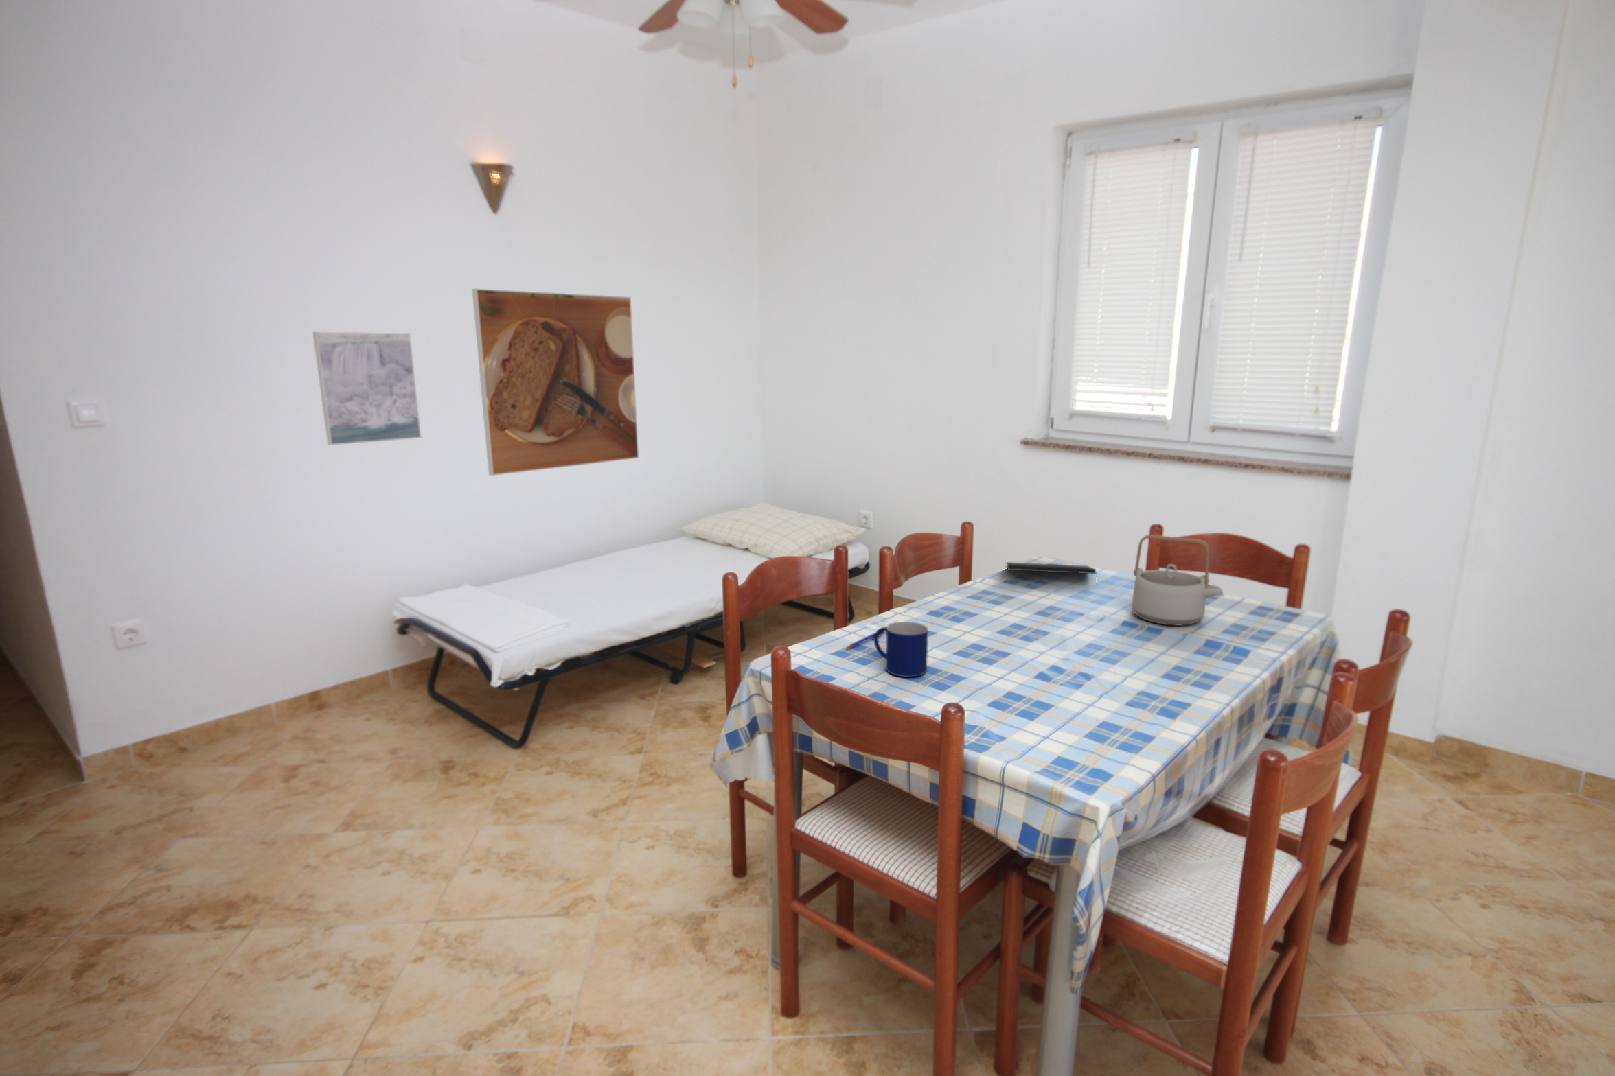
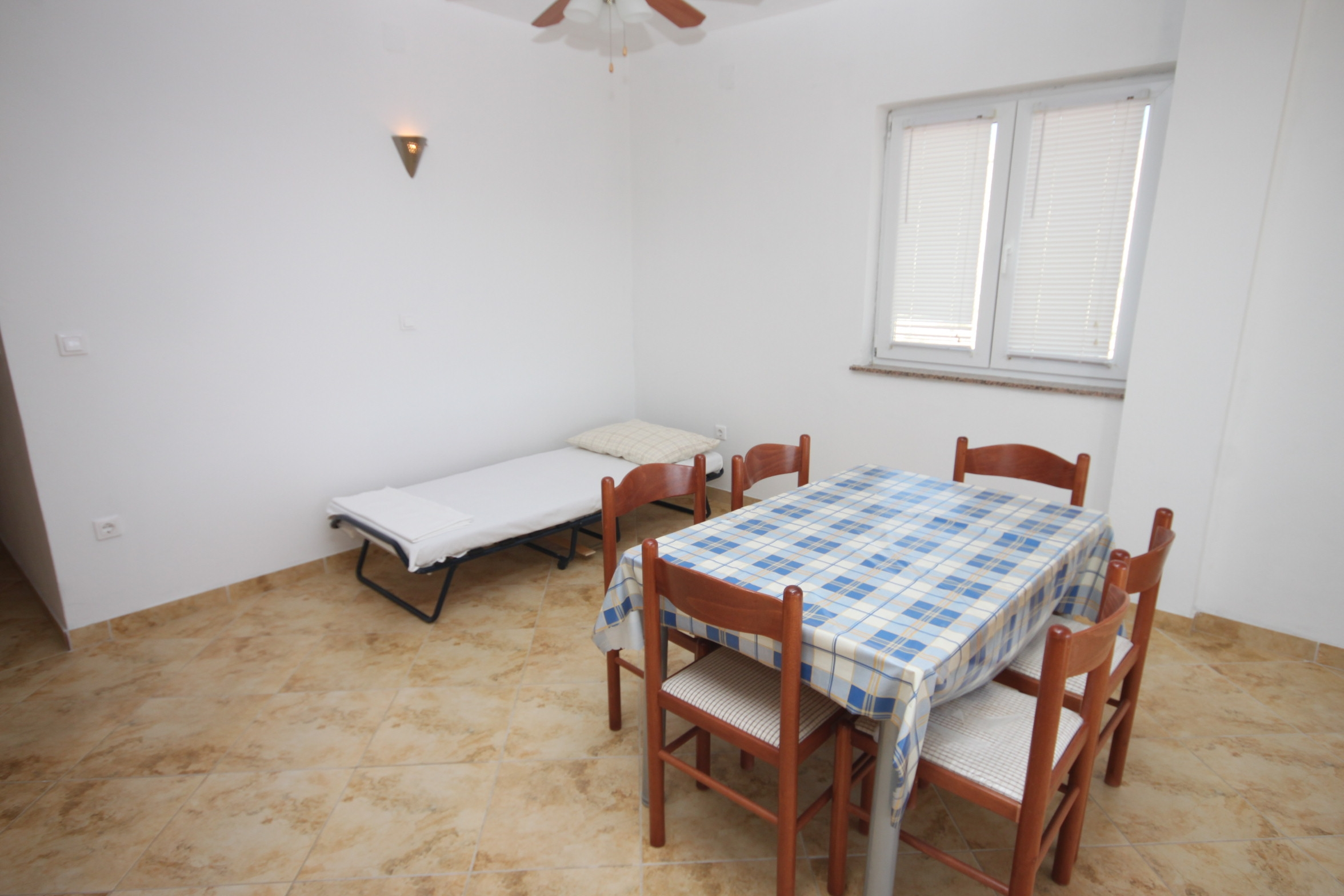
- pen [845,632,886,650]
- teapot [1131,534,1223,627]
- notepad [1006,561,1098,586]
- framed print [472,288,639,477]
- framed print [312,331,422,446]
- mug [872,621,929,679]
